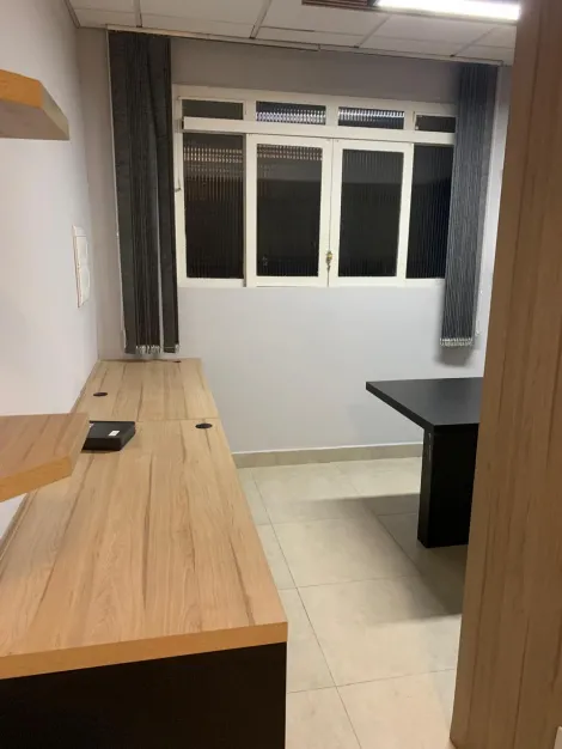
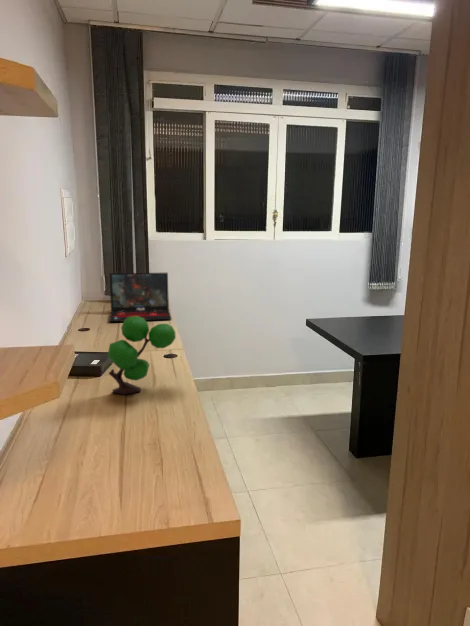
+ laptop [108,272,172,323]
+ plant [107,316,177,396]
